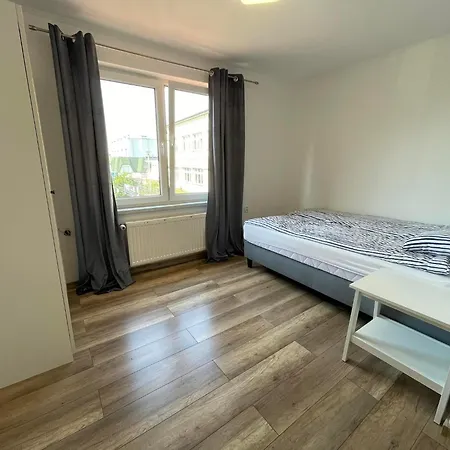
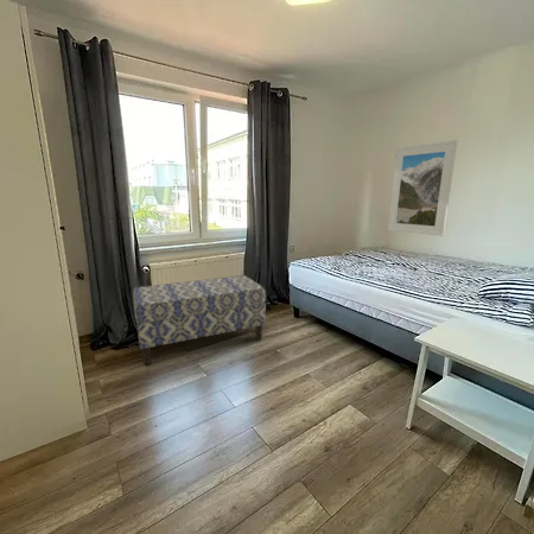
+ bench [132,274,267,365]
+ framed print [387,139,458,237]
